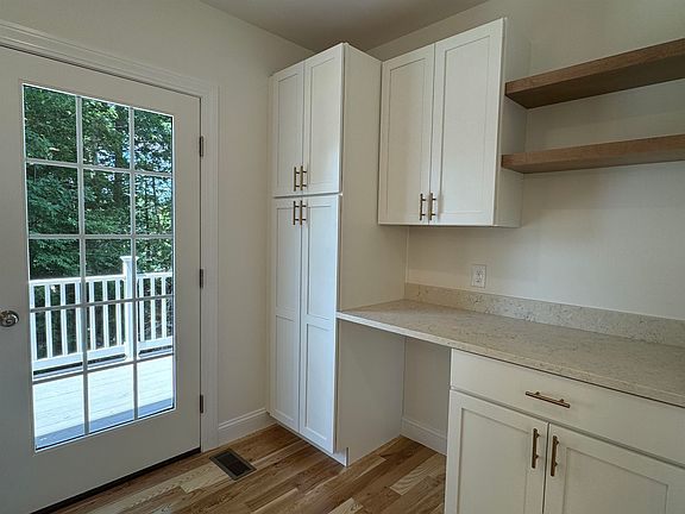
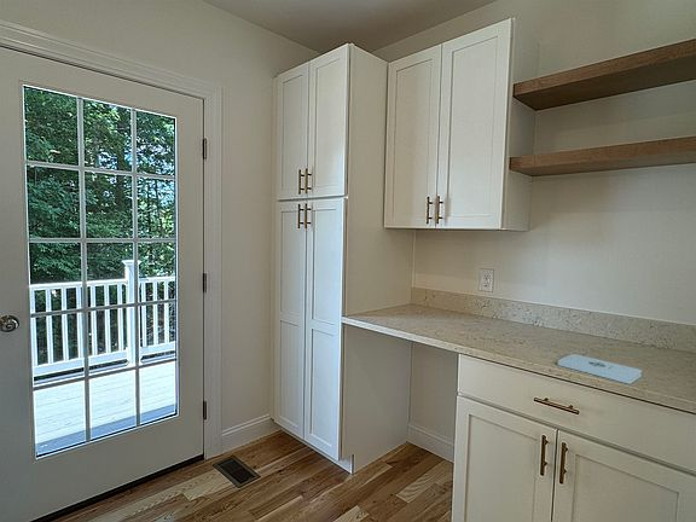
+ notepad [557,353,643,385]
